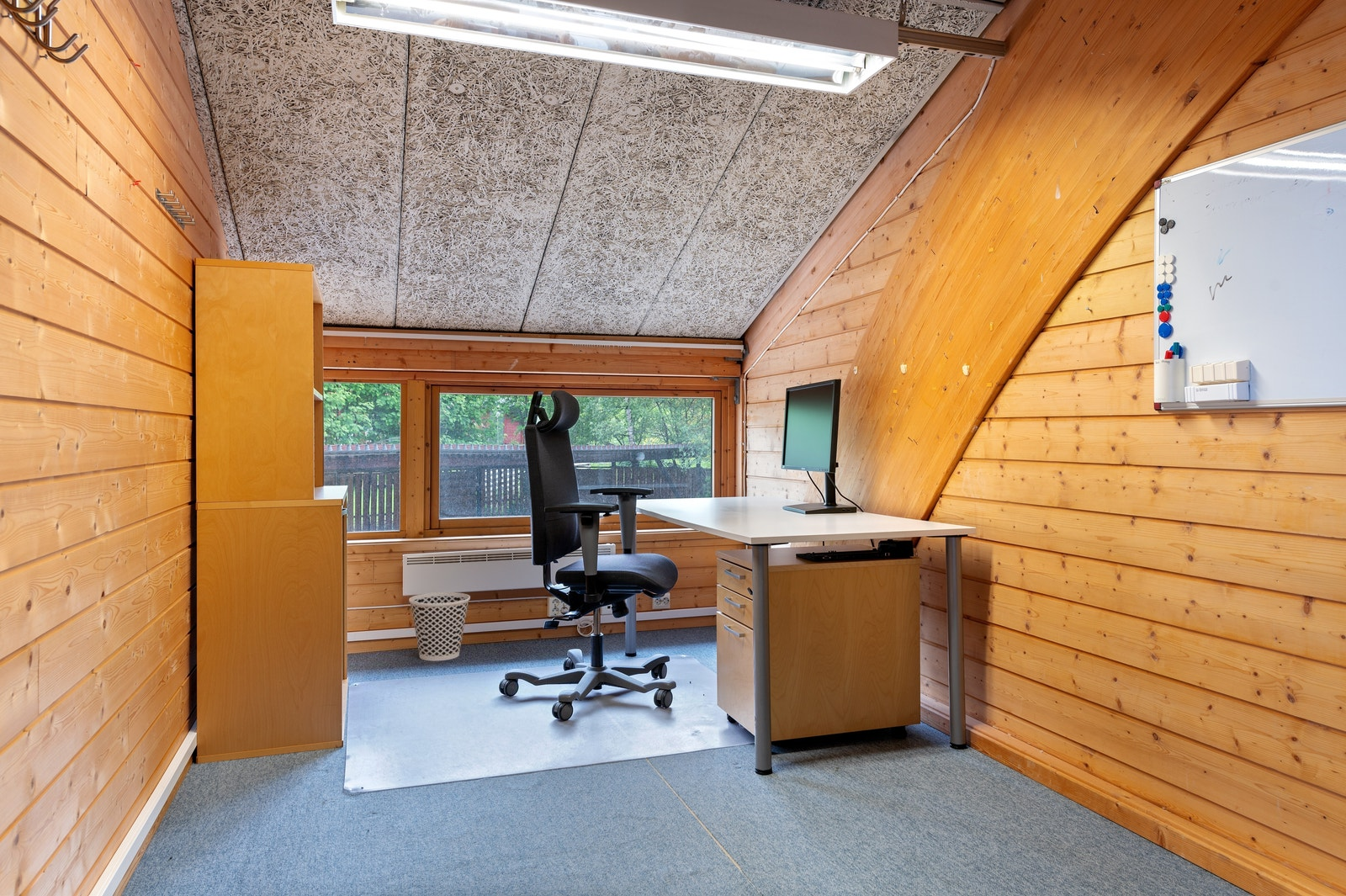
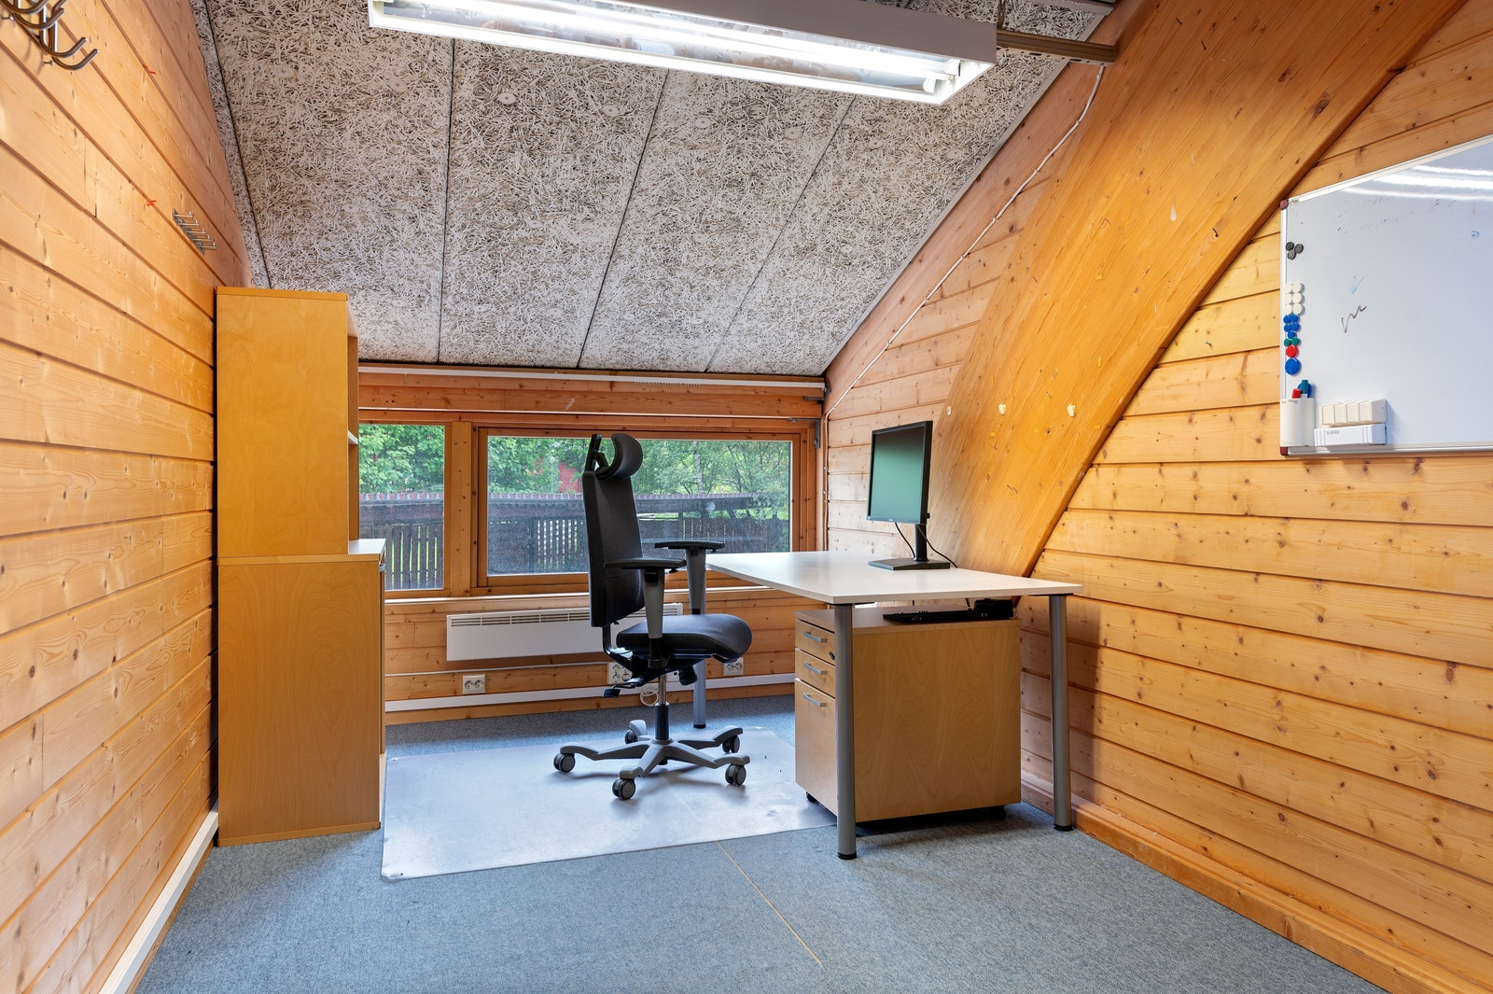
- wastebasket [408,591,471,661]
